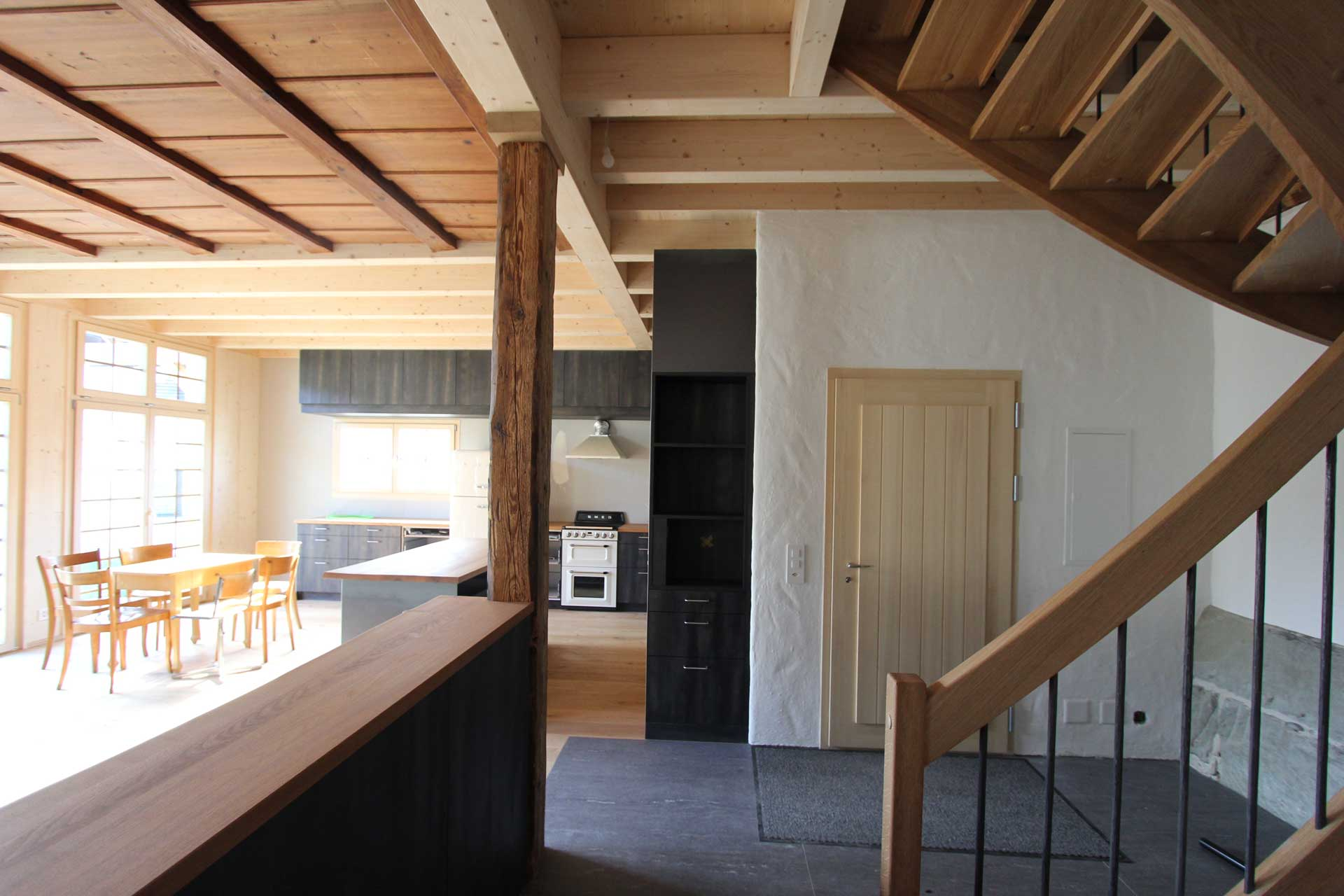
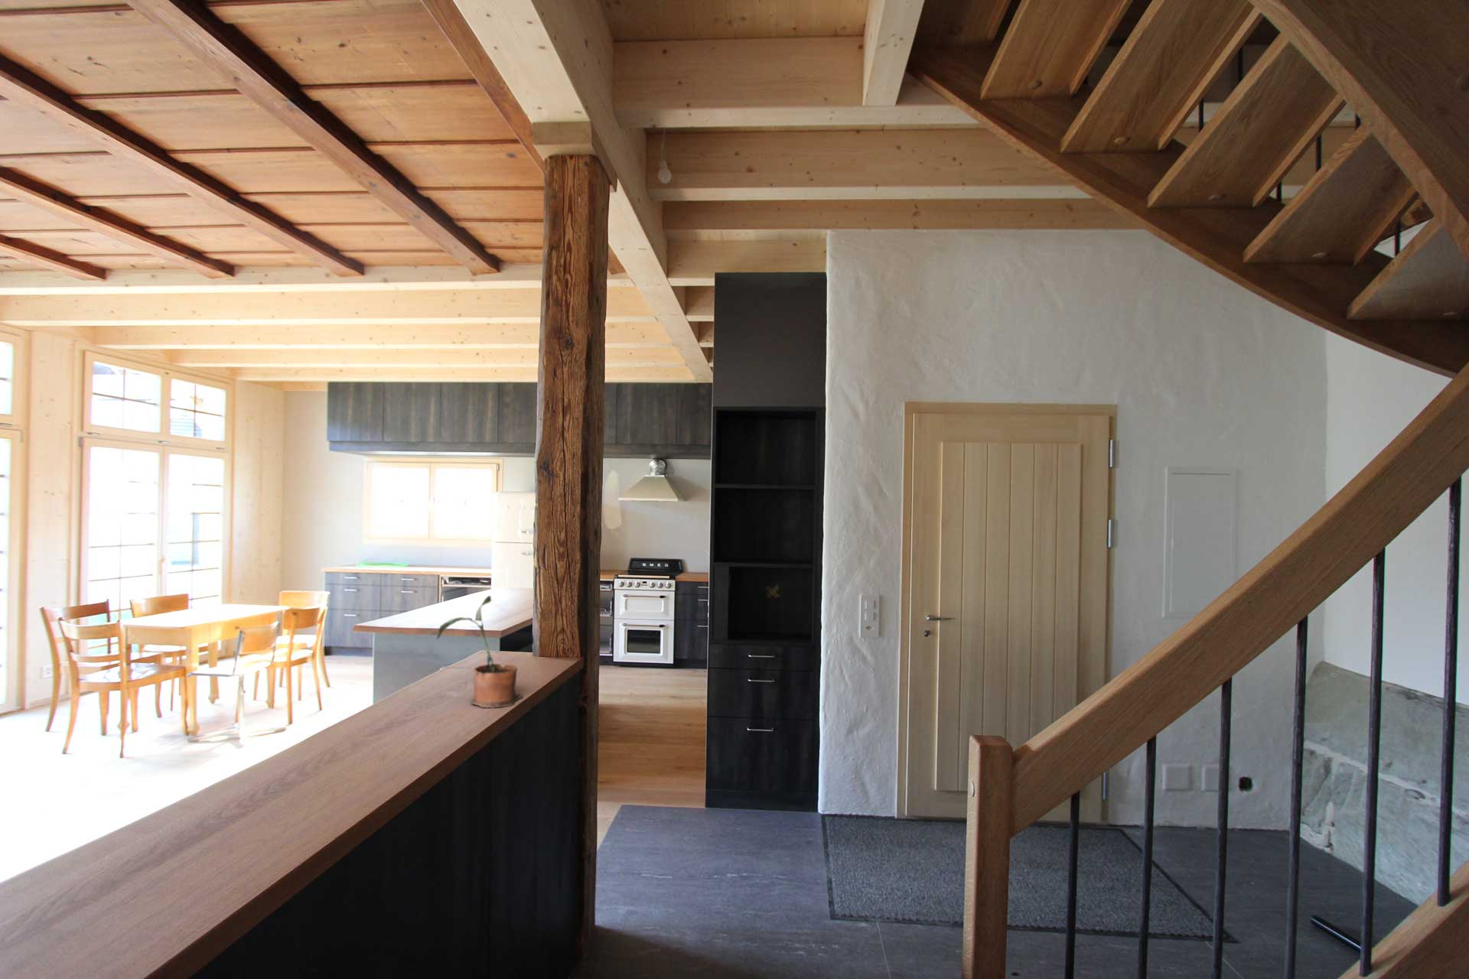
+ potted plant [436,595,524,709]
